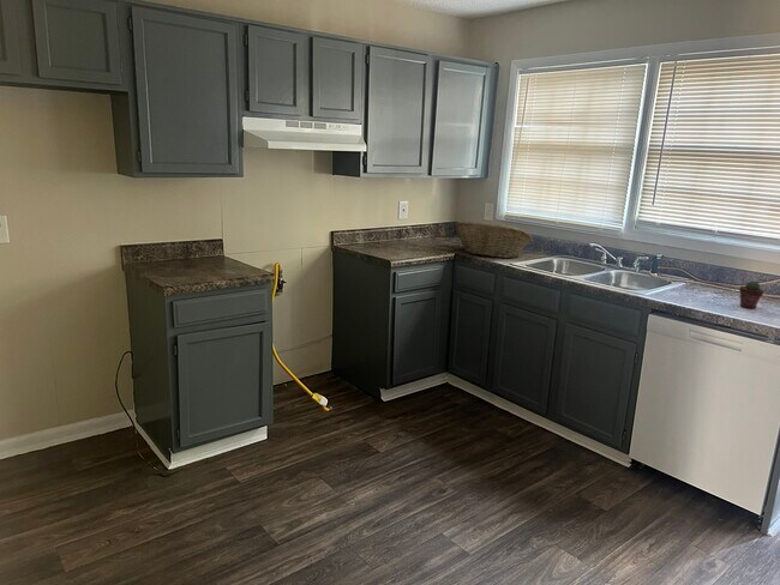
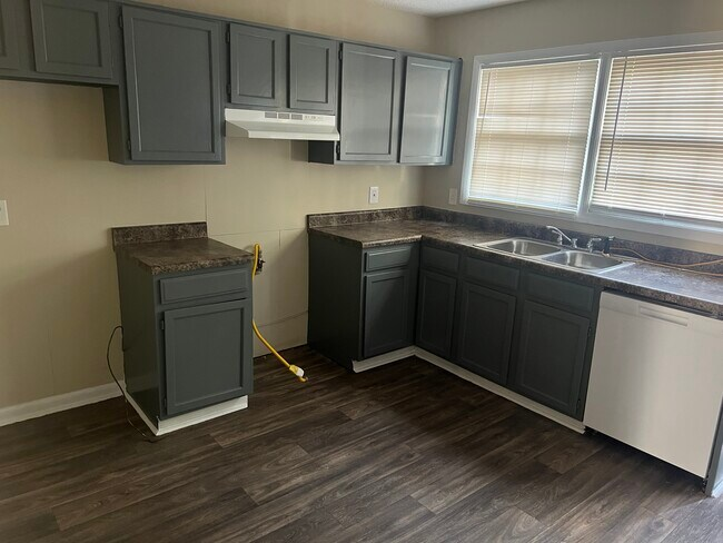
- fruit basket [452,221,533,259]
- potted succulent [738,281,764,309]
